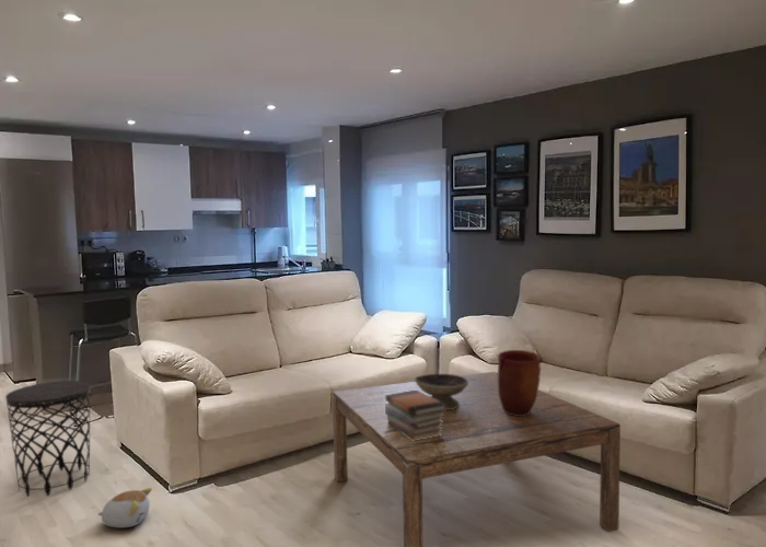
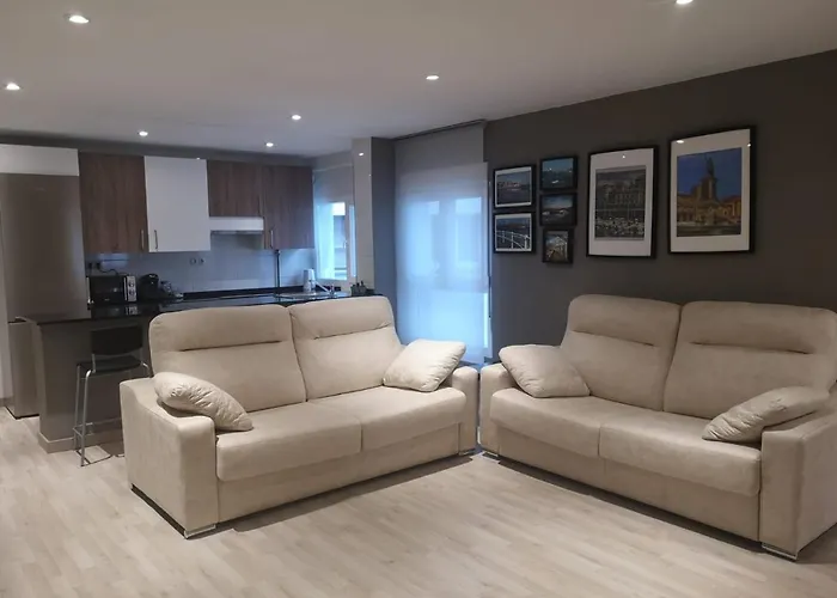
- side table [4,380,91,498]
- decorative bowl [414,373,468,409]
- coffee table [332,371,622,547]
- book stack [385,391,446,441]
- plush toy [96,487,153,528]
- vase [497,349,542,416]
